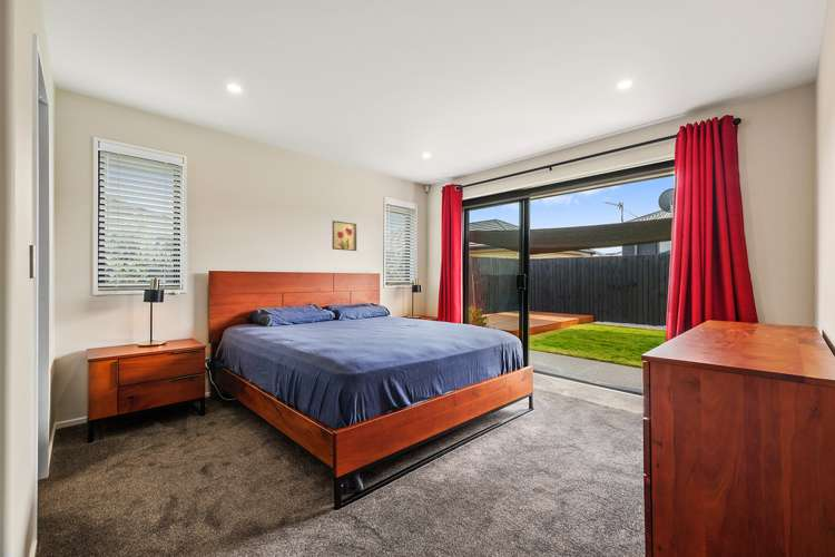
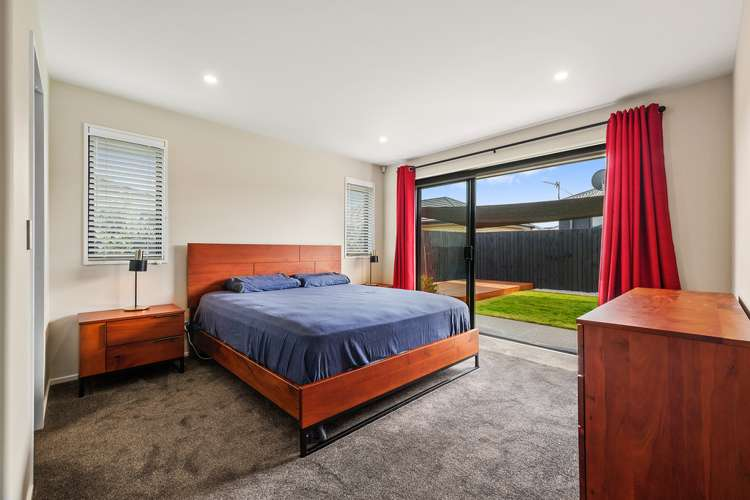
- wall art [332,219,357,252]
